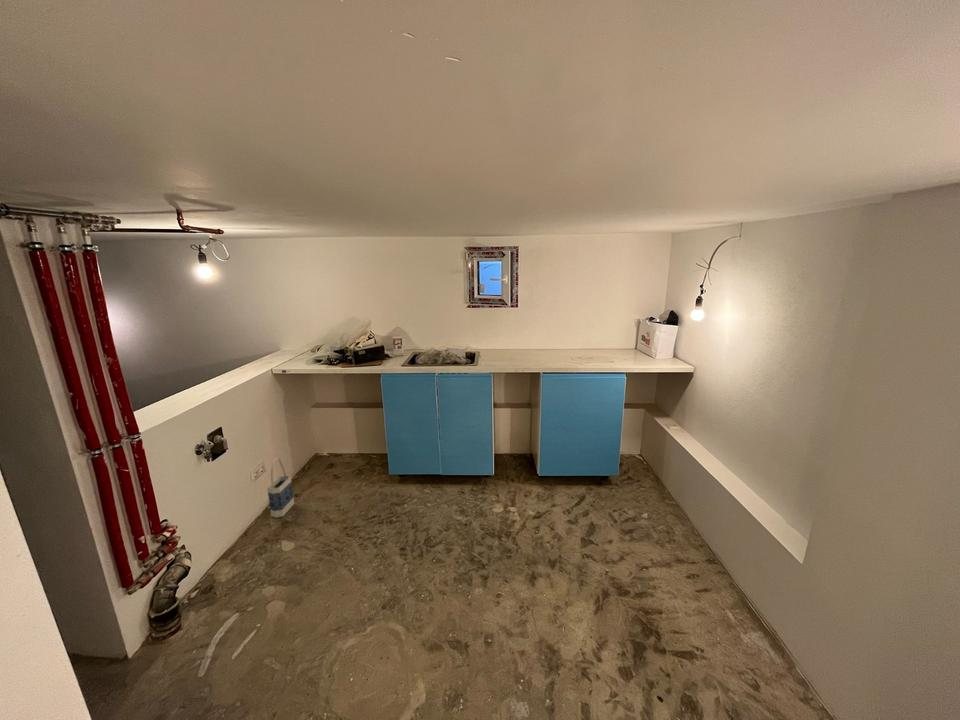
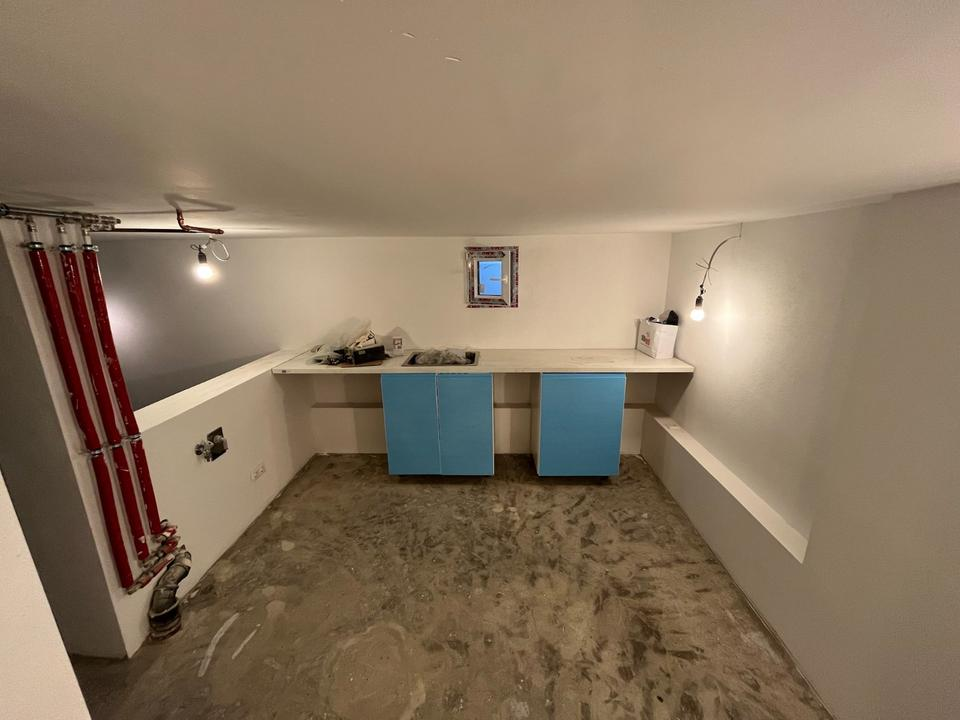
- bag [266,457,295,519]
